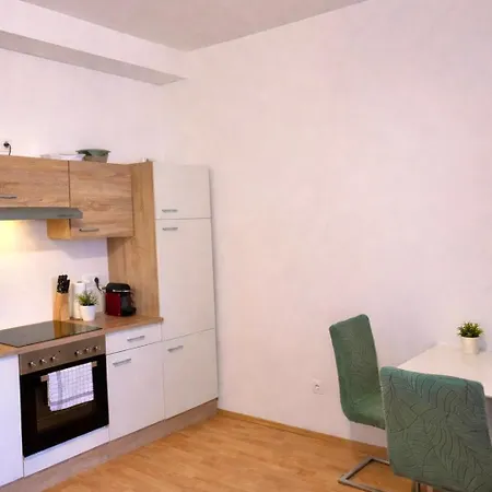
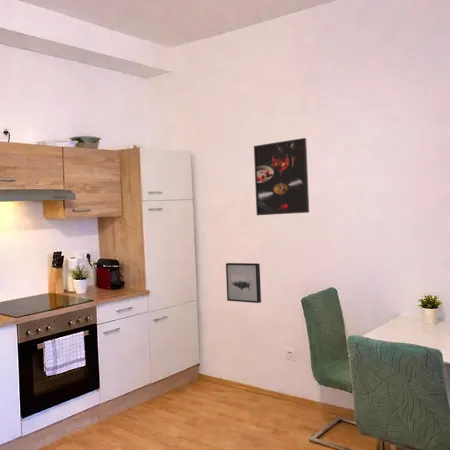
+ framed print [253,137,310,216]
+ wall art [225,262,262,304]
